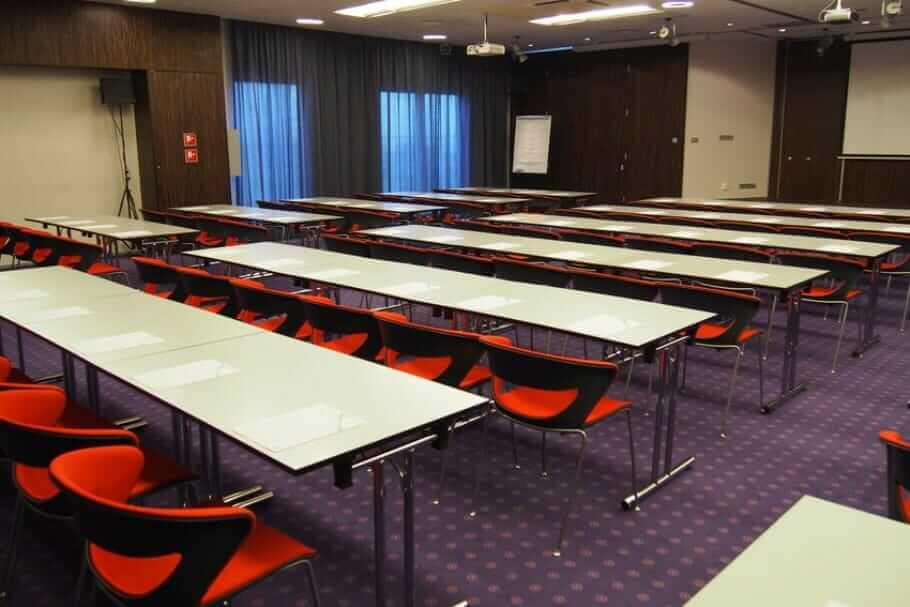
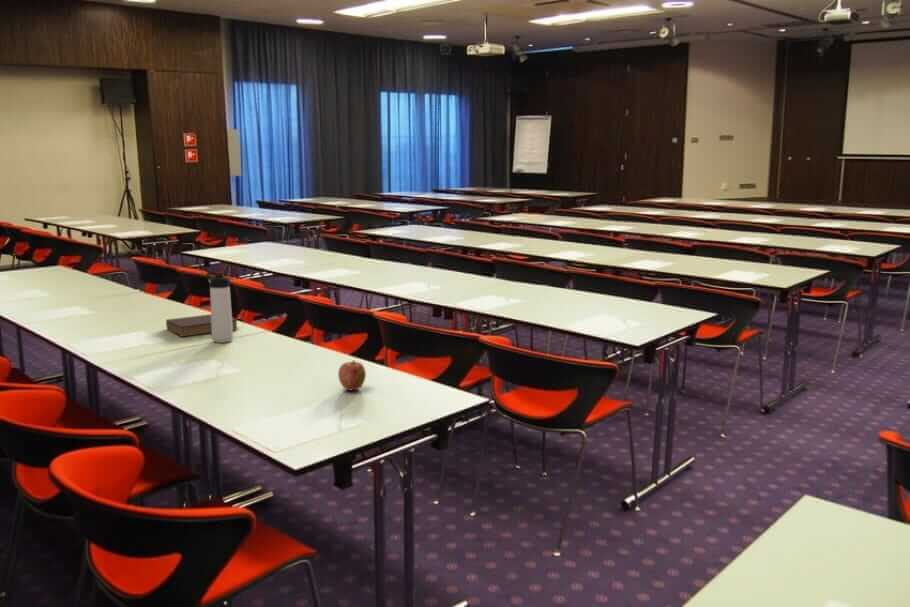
+ book [165,313,239,338]
+ thermos bottle [205,271,234,344]
+ apple [337,359,367,392]
